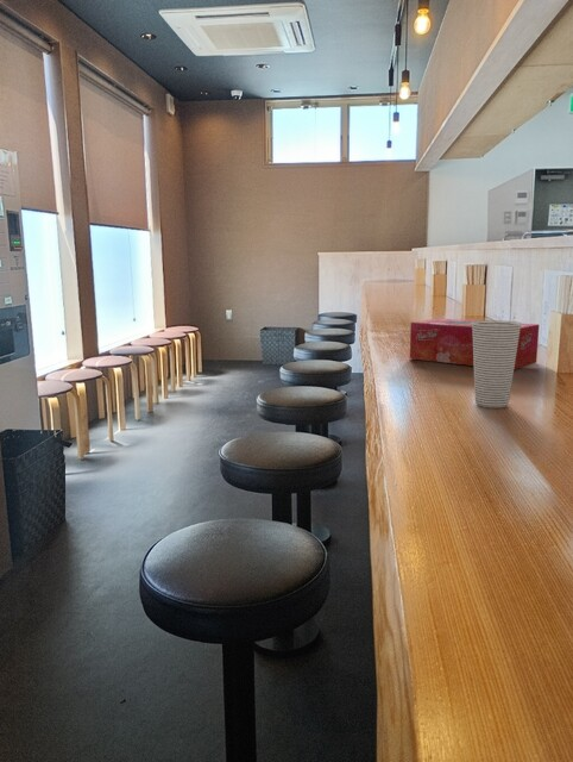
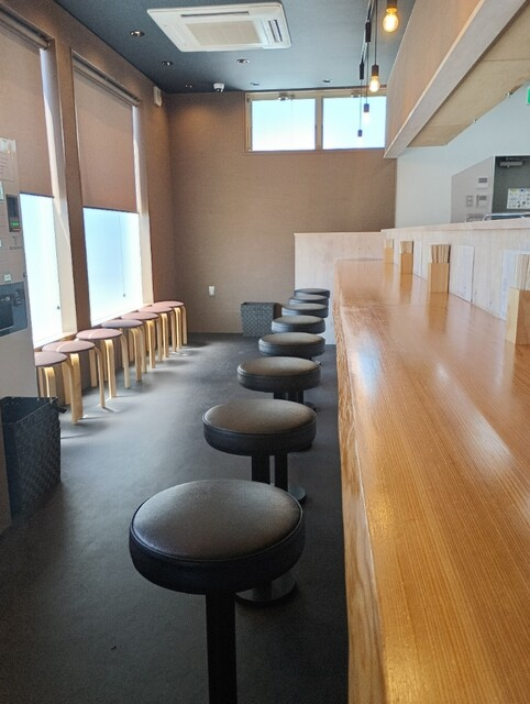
- cup [472,319,522,408]
- tissue box [409,318,540,370]
